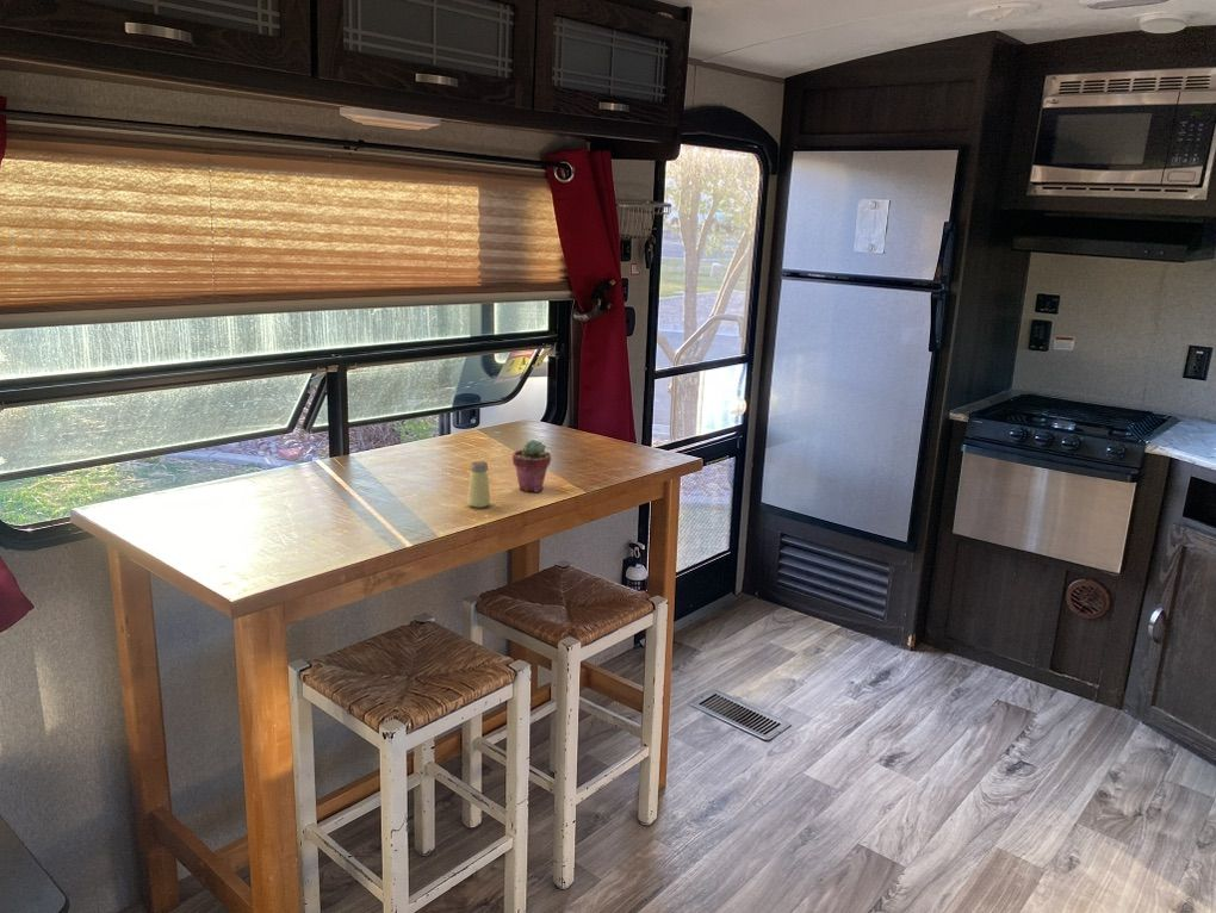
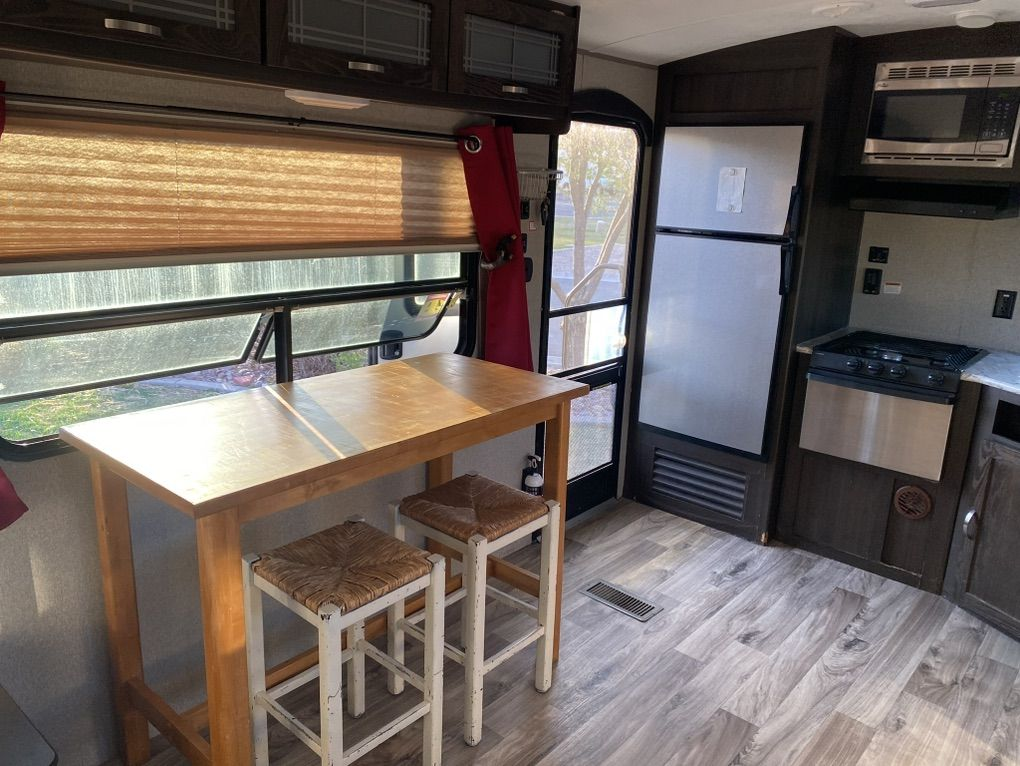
- potted succulent [511,439,552,493]
- saltshaker [466,460,491,509]
